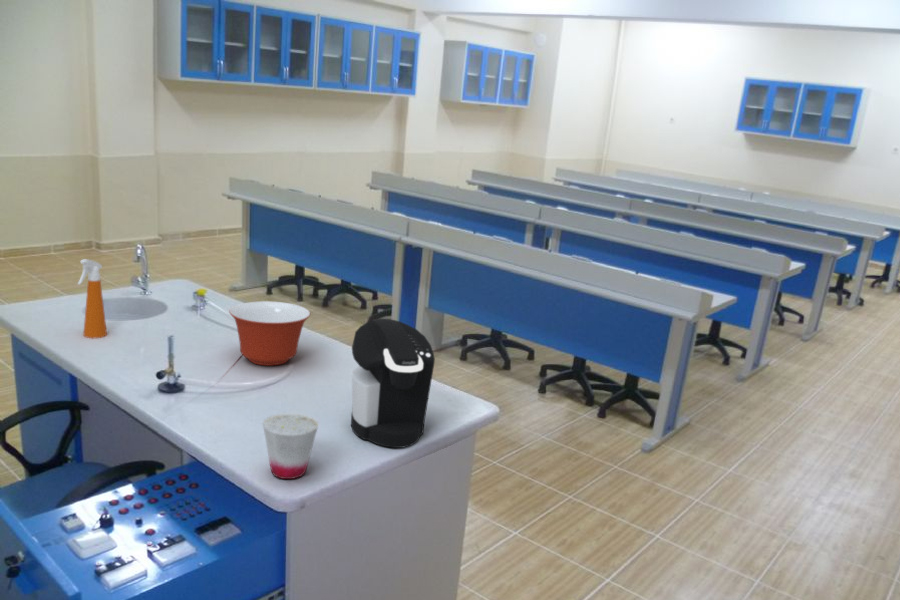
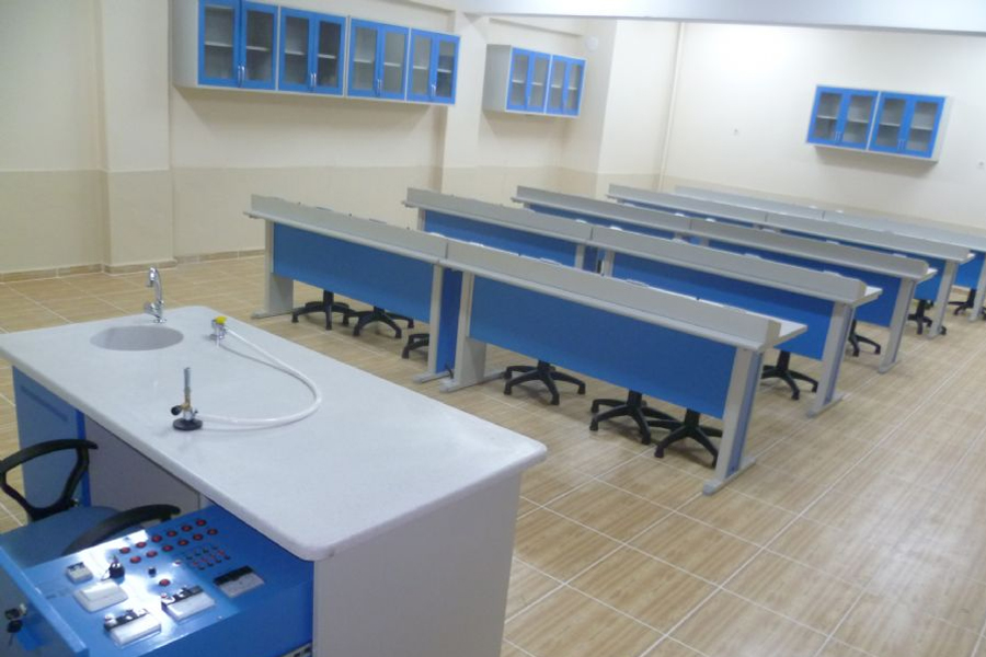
- mixing bowl [228,300,311,367]
- coffee maker [350,318,436,449]
- cup [262,412,319,480]
- spray bottle [77,258,108,339]
